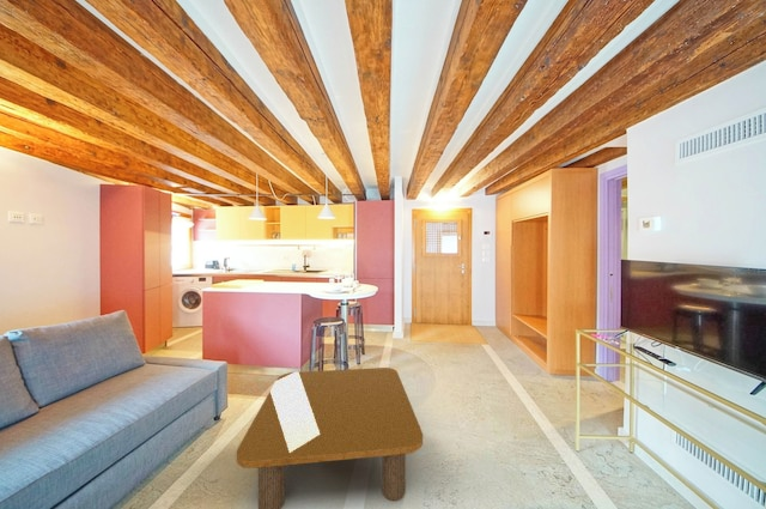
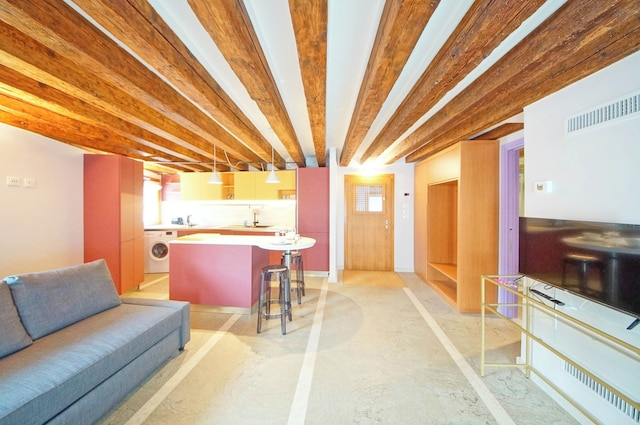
- coffee table [236,366,424,509]
